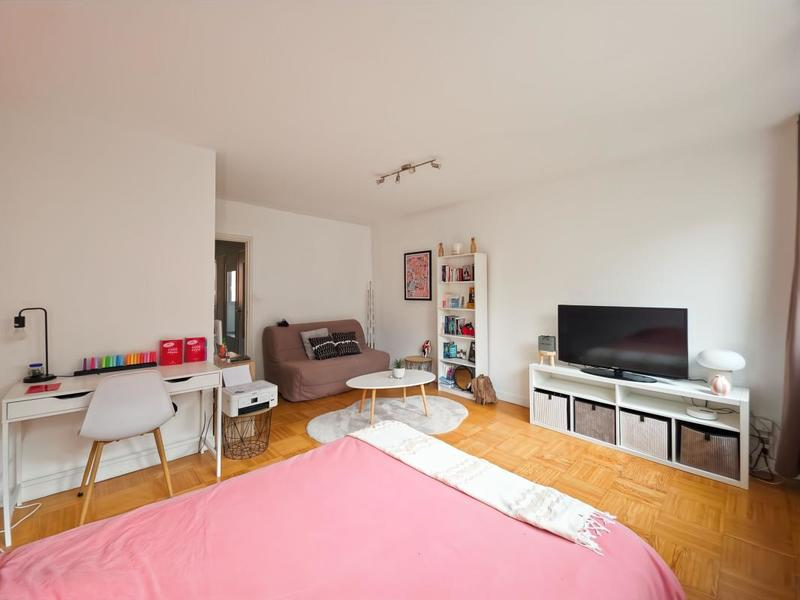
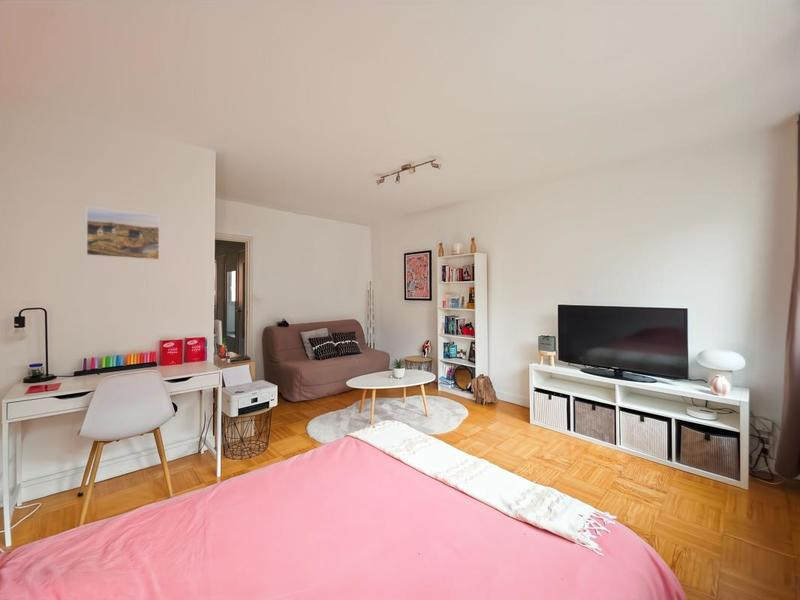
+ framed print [85,205,160,261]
